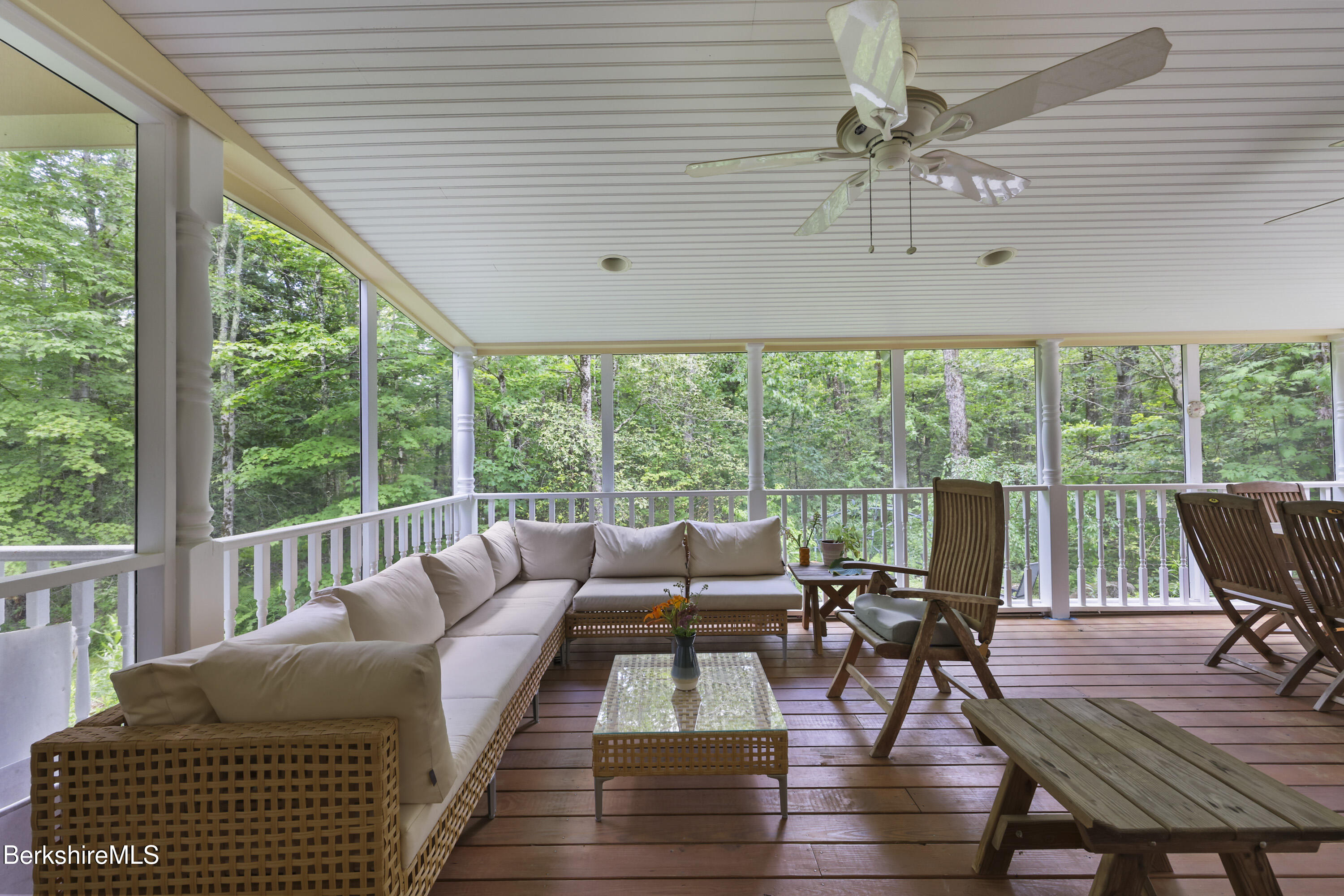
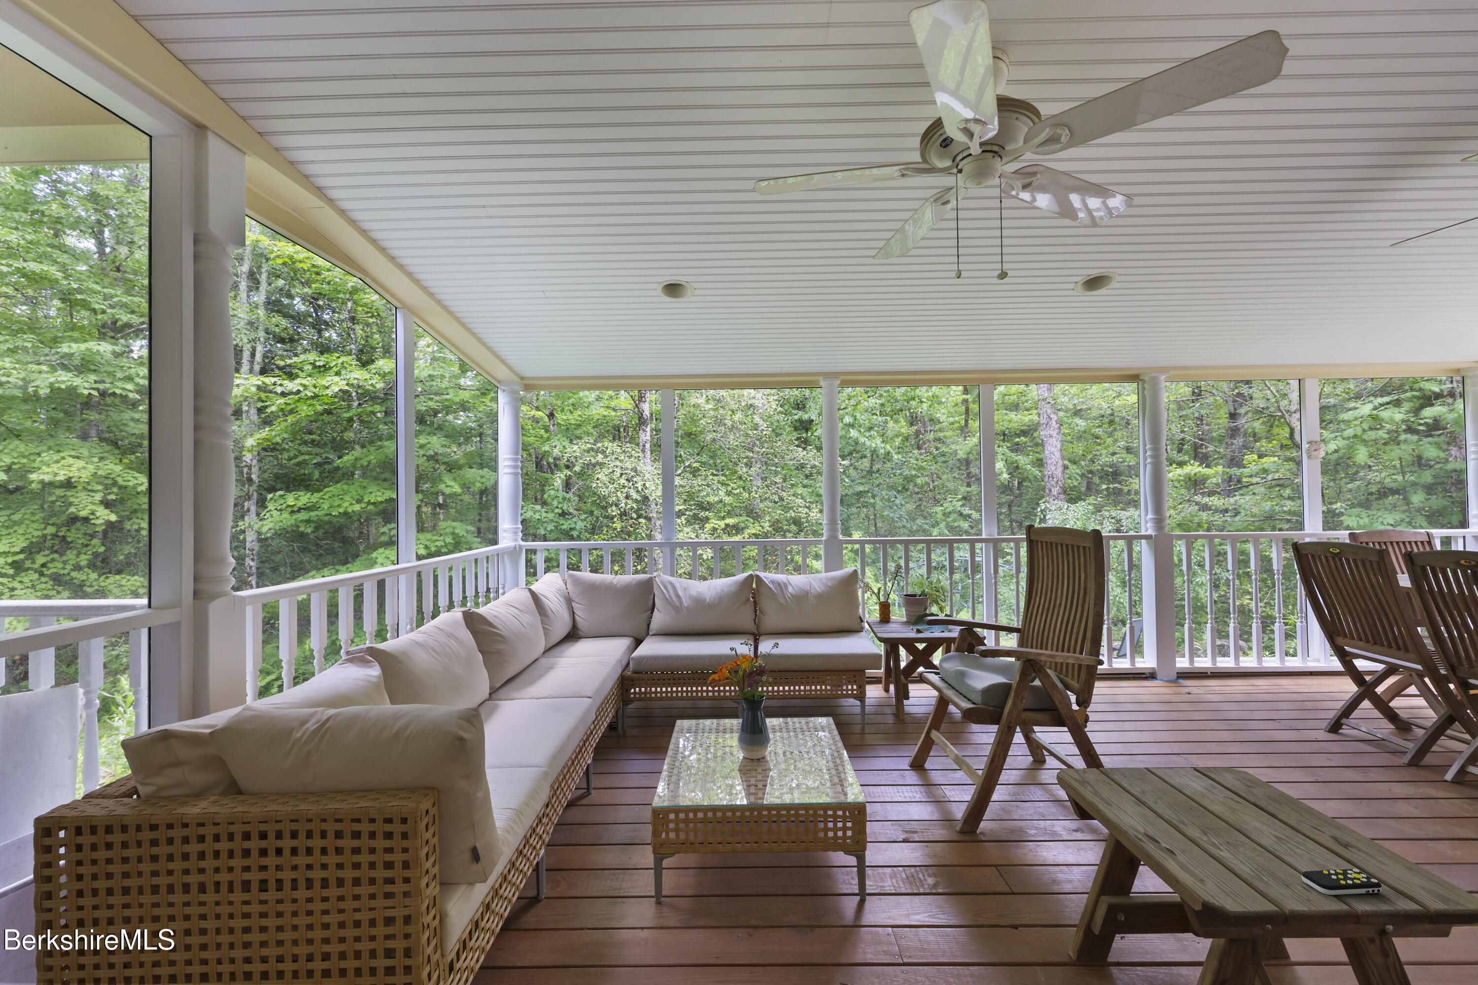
+ remote control [1301,868,1382,895]
